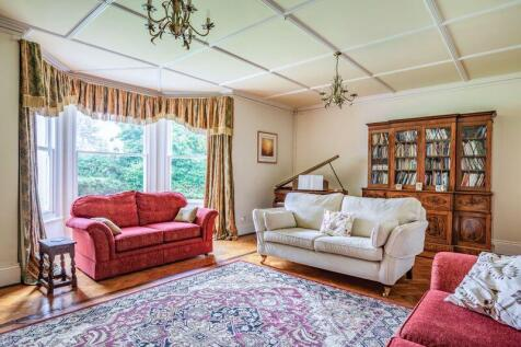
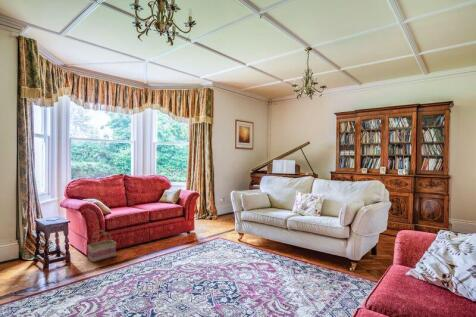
+ basket [86,229,117,263]
